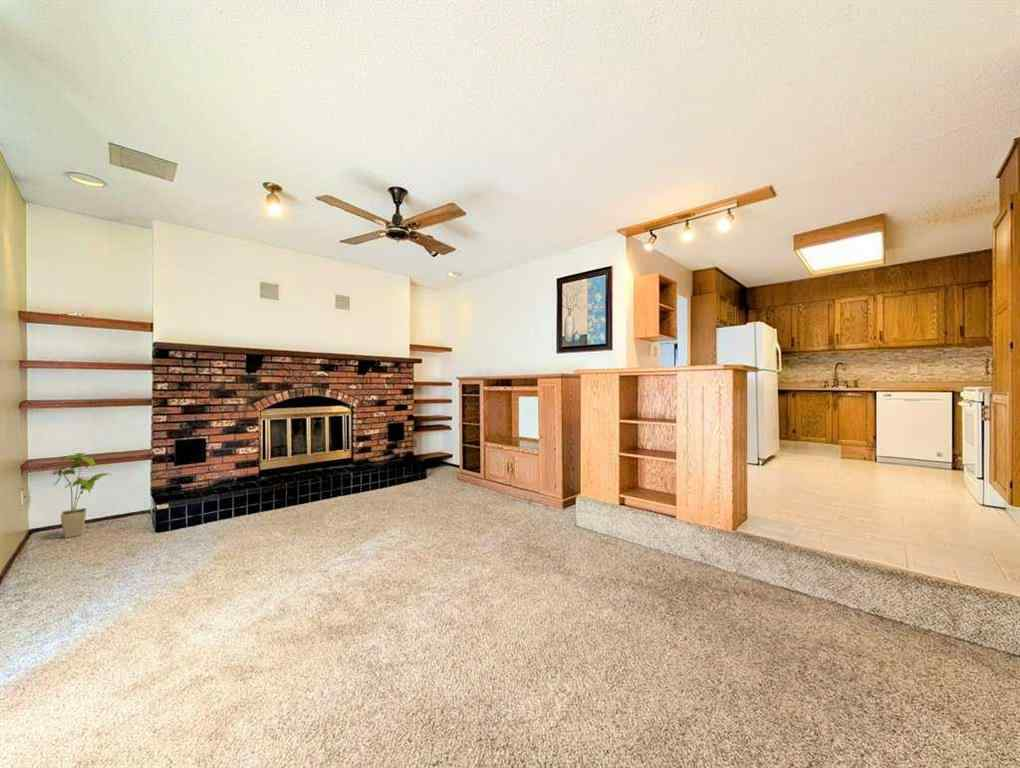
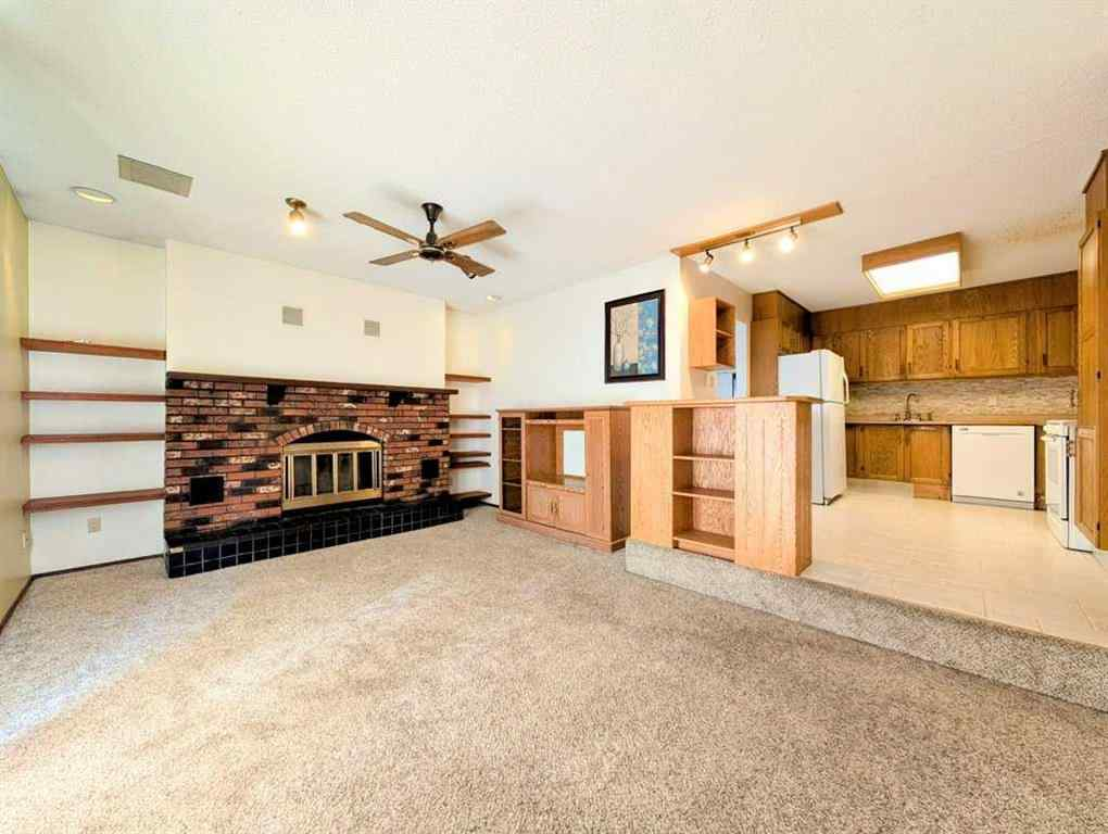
- house plant [49,452,115,539]
